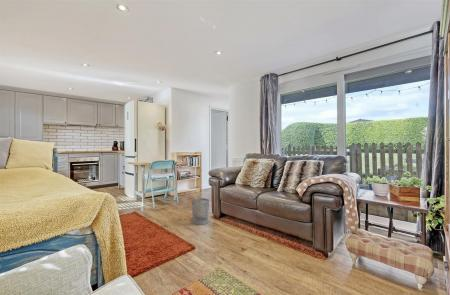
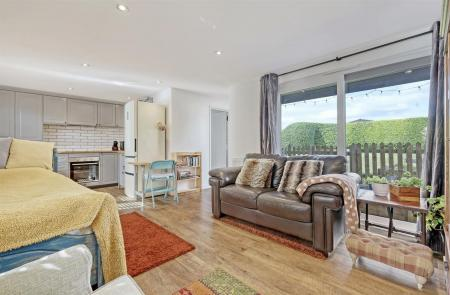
- wastebasket [190,197,210,226]
